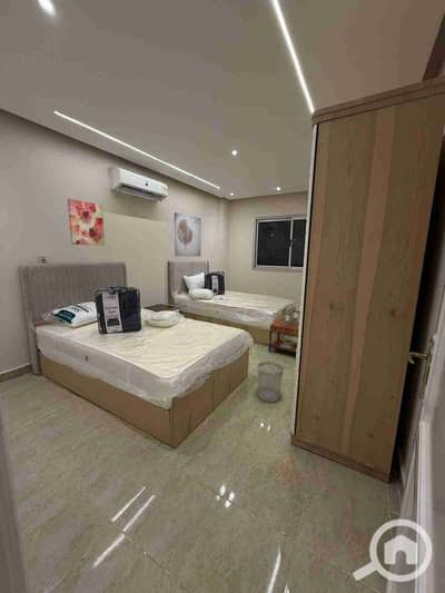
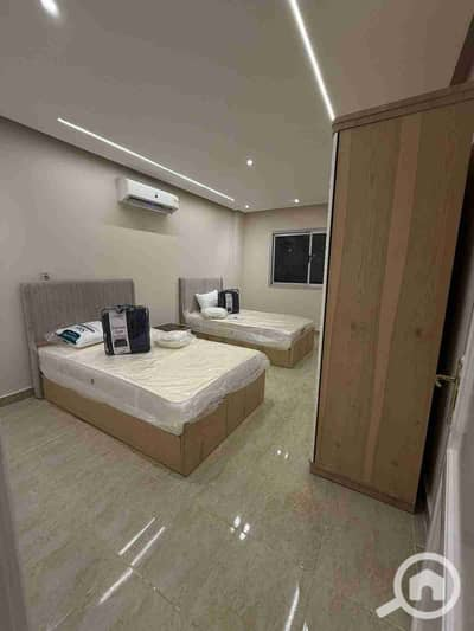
- side table [268,312,300,354]
- wall art [174,211,201,257]
- wall art [67,198,106,247]
- wastebasket [256,360,285,404]
